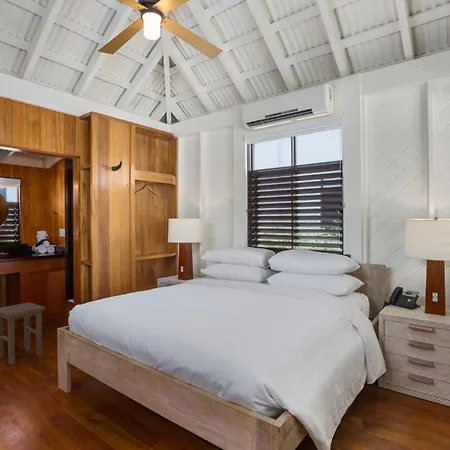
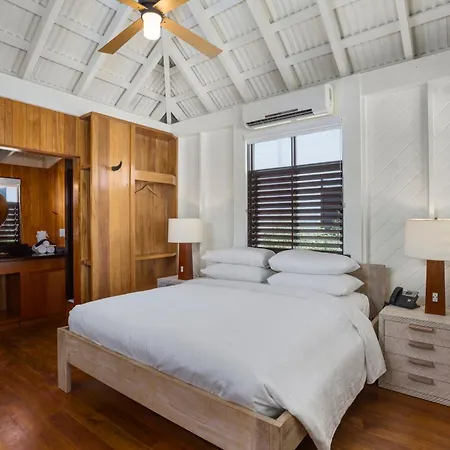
- stool [0,301,46,365]
